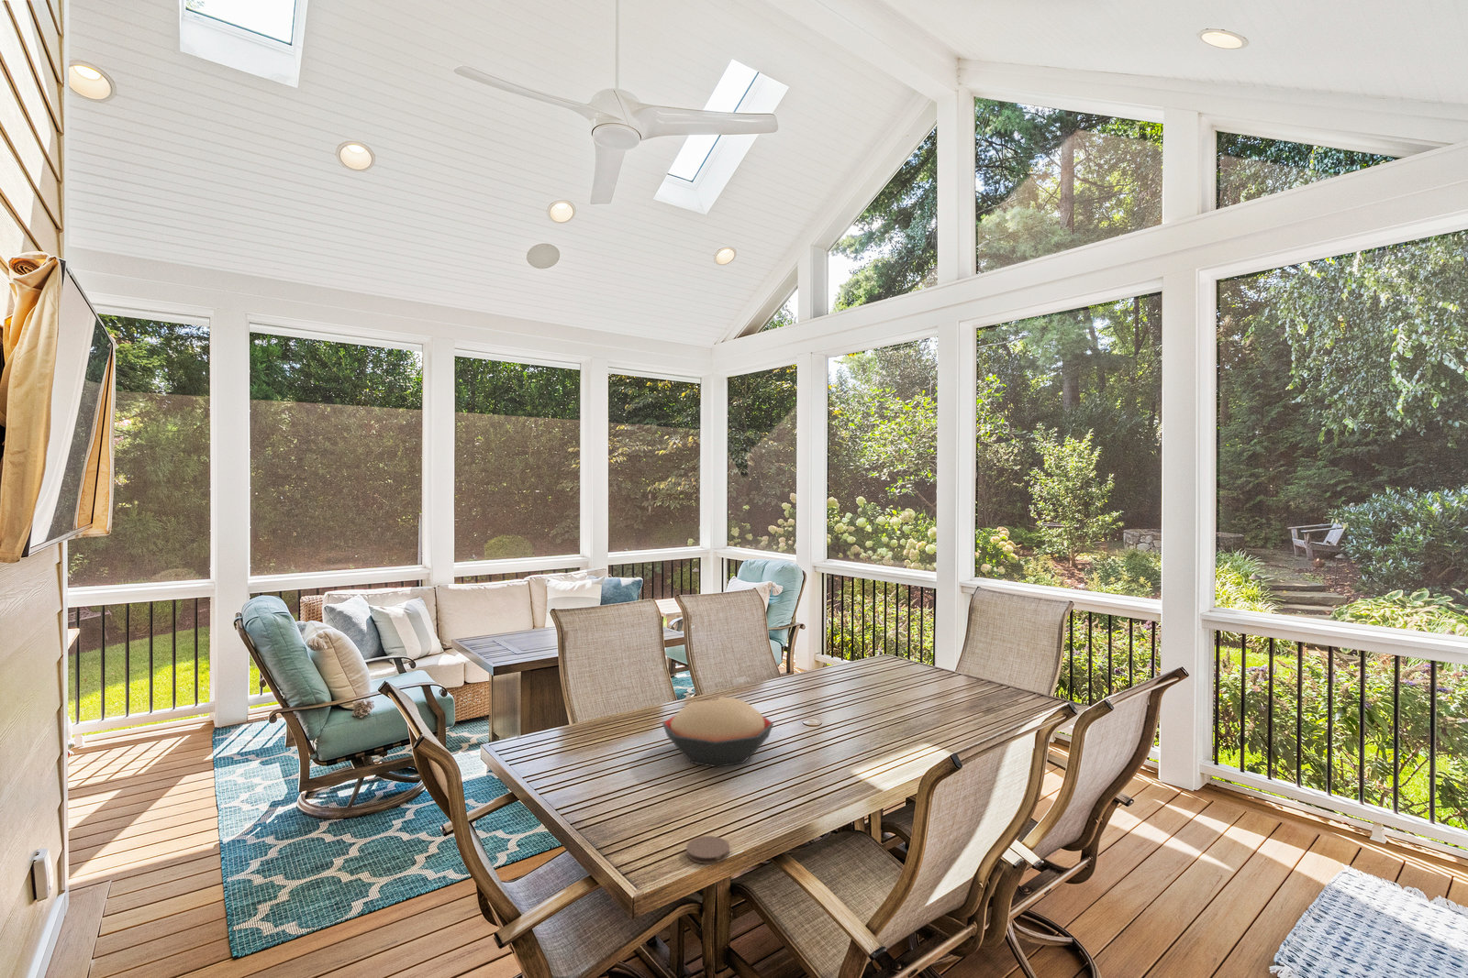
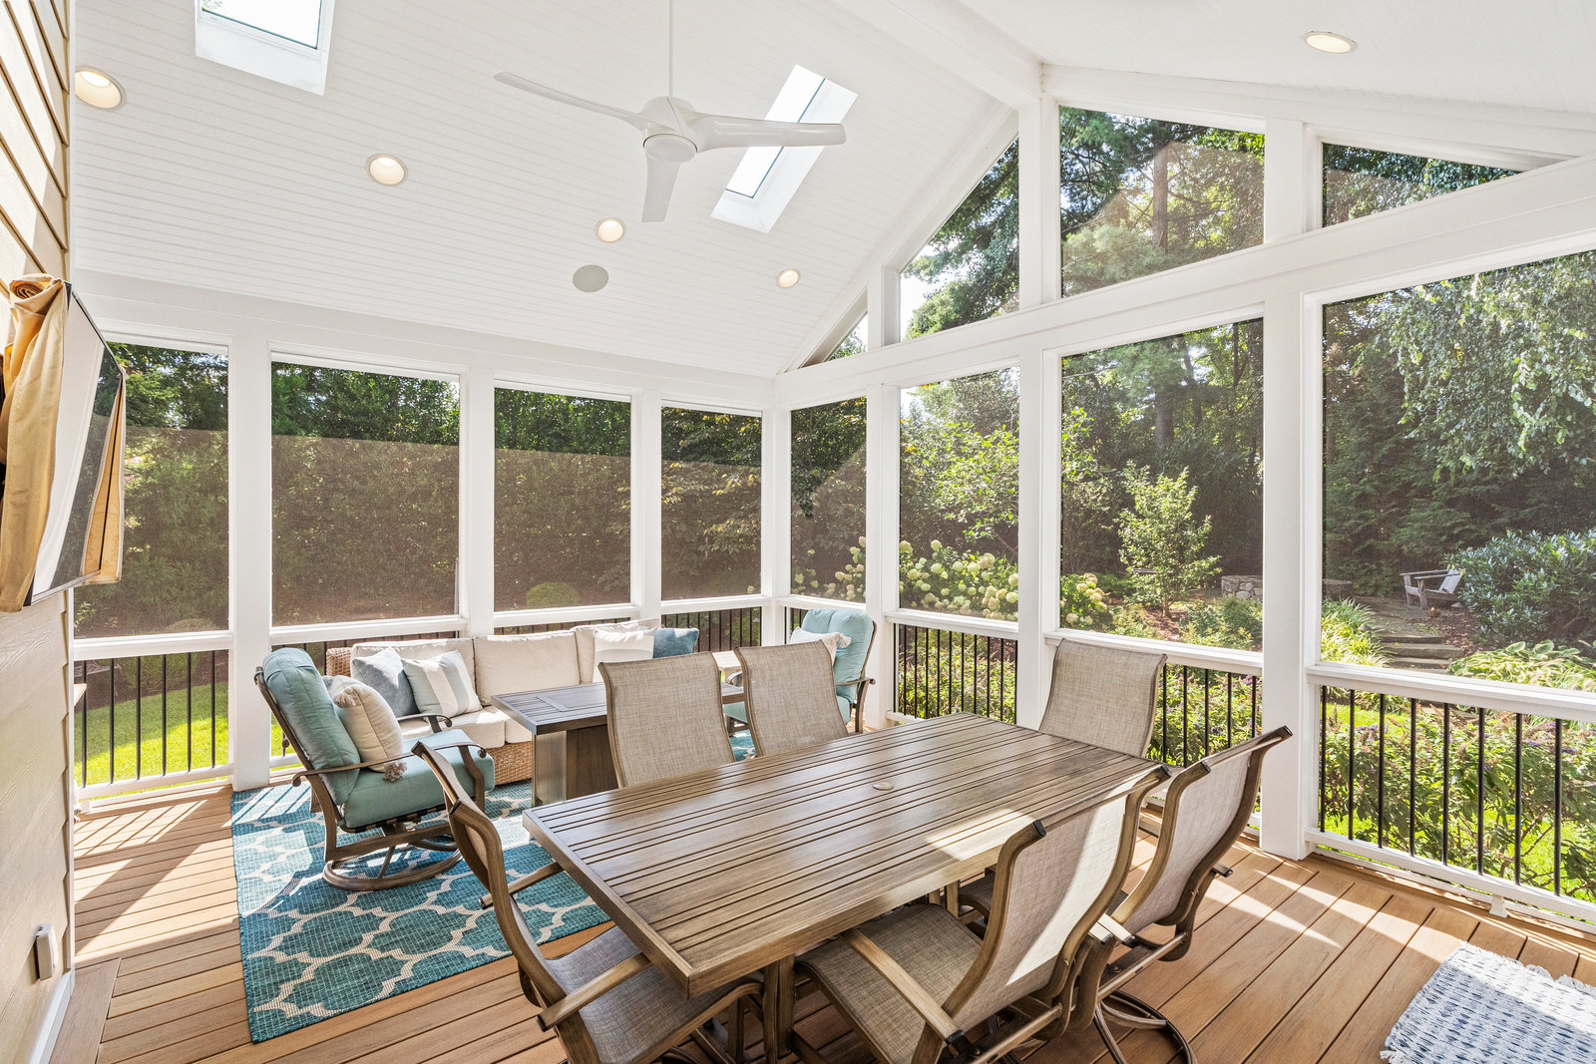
- decorative bowl [662,695,774,768]
- coaster [685,835,731,864]
